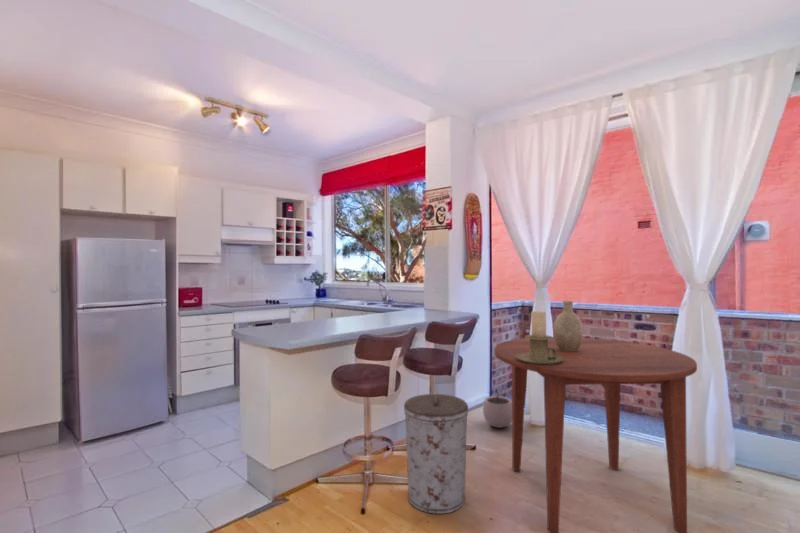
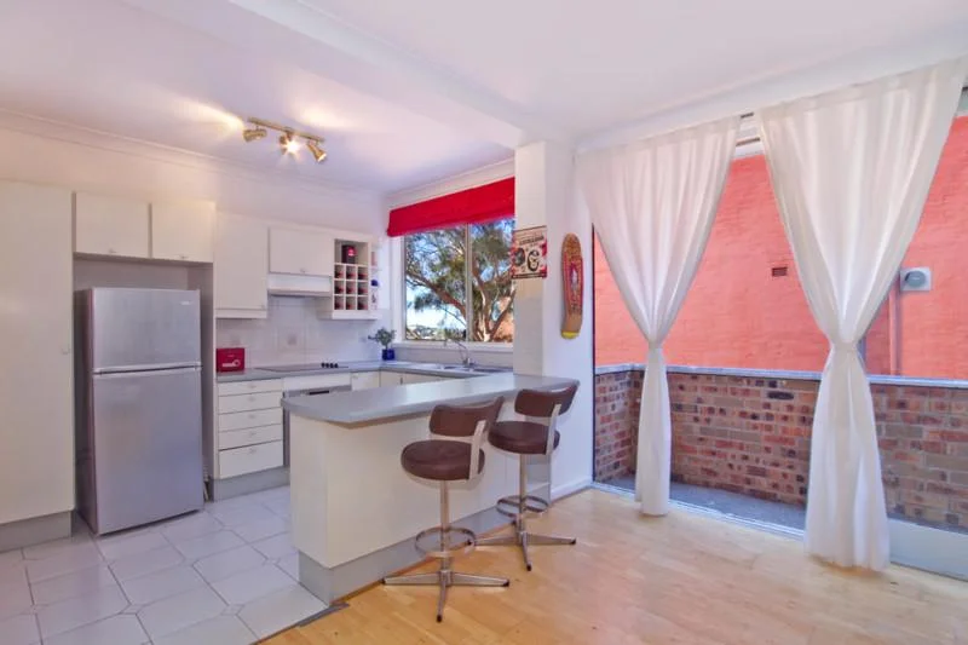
- candle holder [515,310,564,365]
- trash can [403,393,469,515]
- dining table [493,336,698,533]
- plant pot [482,387,512,429]
- decorative vase [552,300,584,351]
